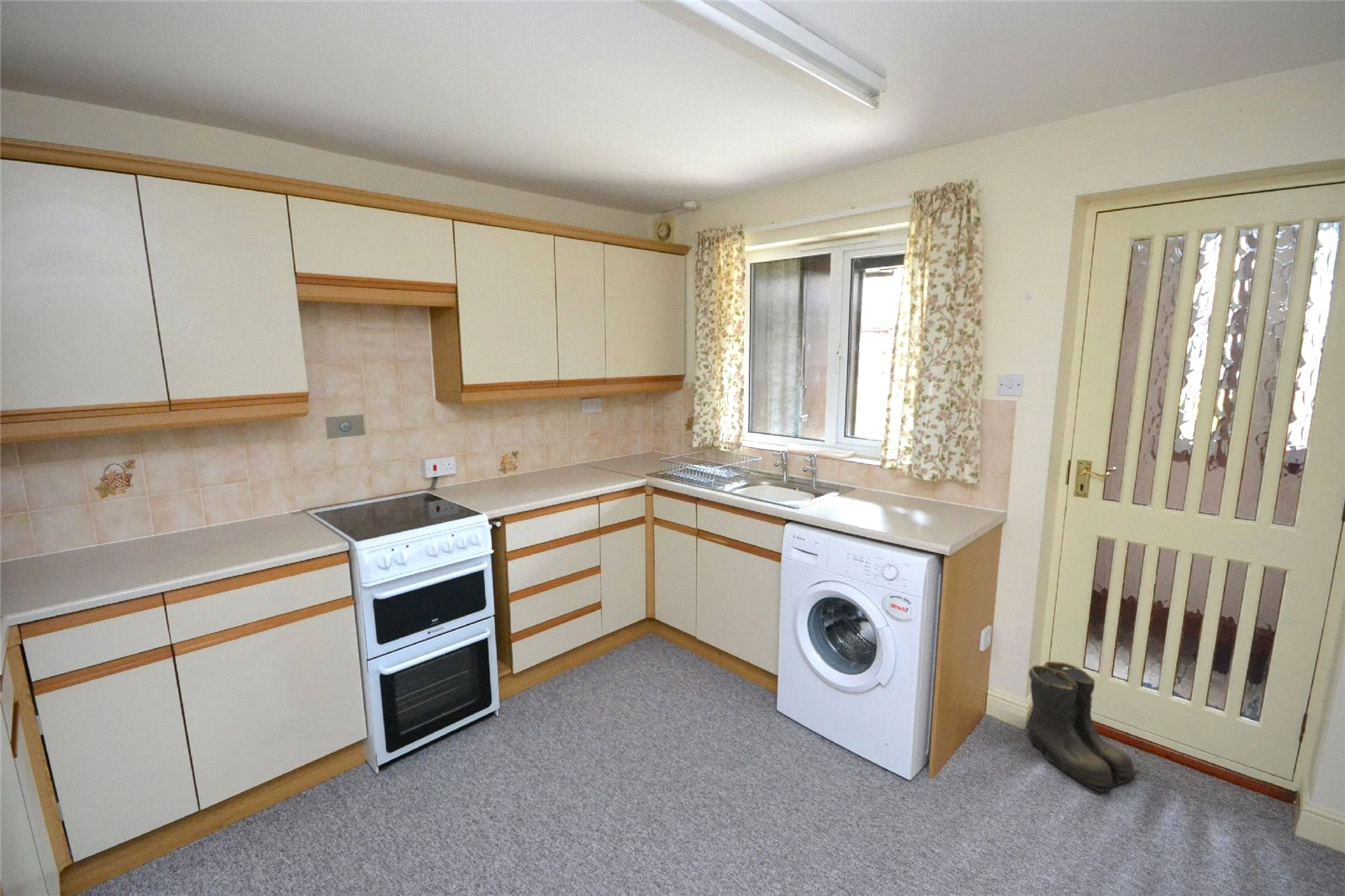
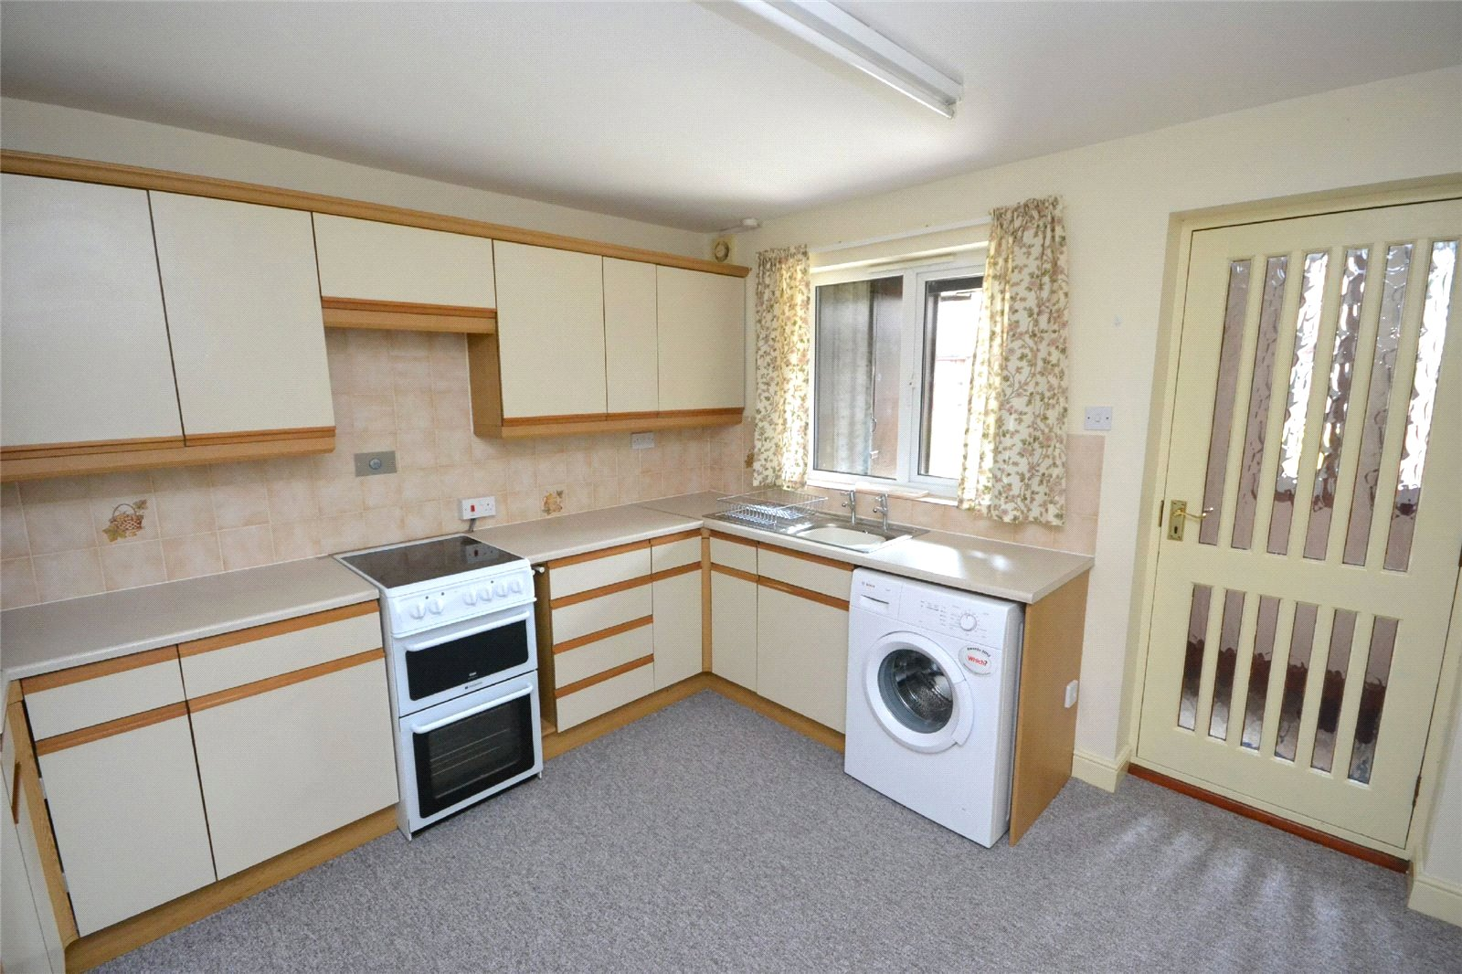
- boots [1026,661,1139,793]
